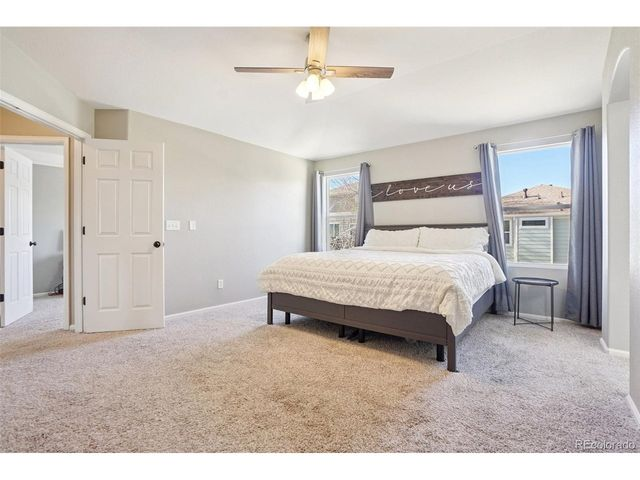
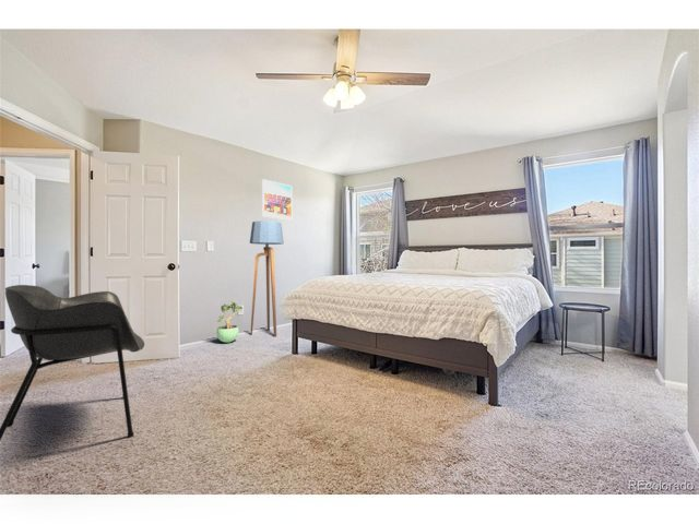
+ floor lamp [249,221,285,338]
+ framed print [261,178,293,221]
+ potted plant [215,300,244,344]
+ armchair [0,284,145,441]
